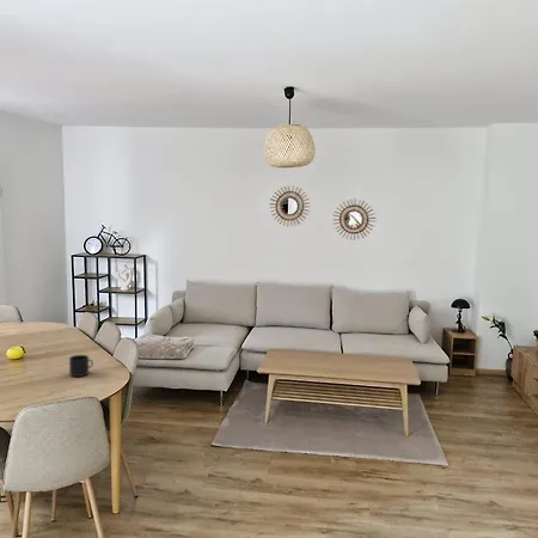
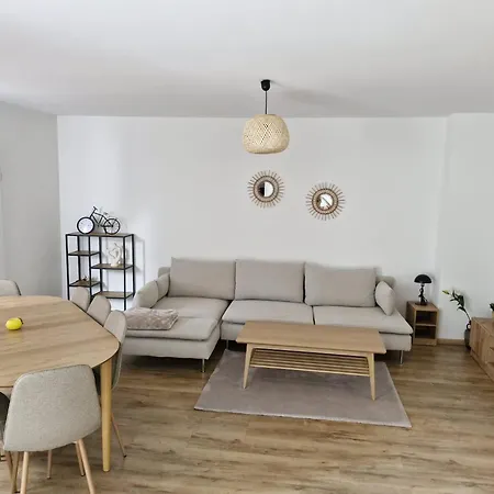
- mug [68,354,94,378]
